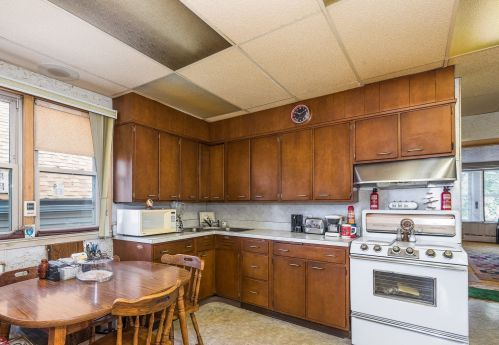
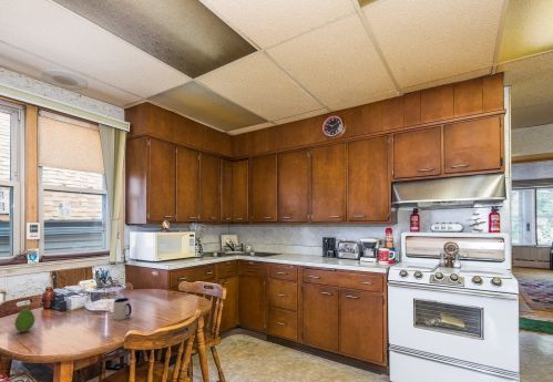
+ mug [113,297,133,321]
+ fruit [13,308,35,333]
